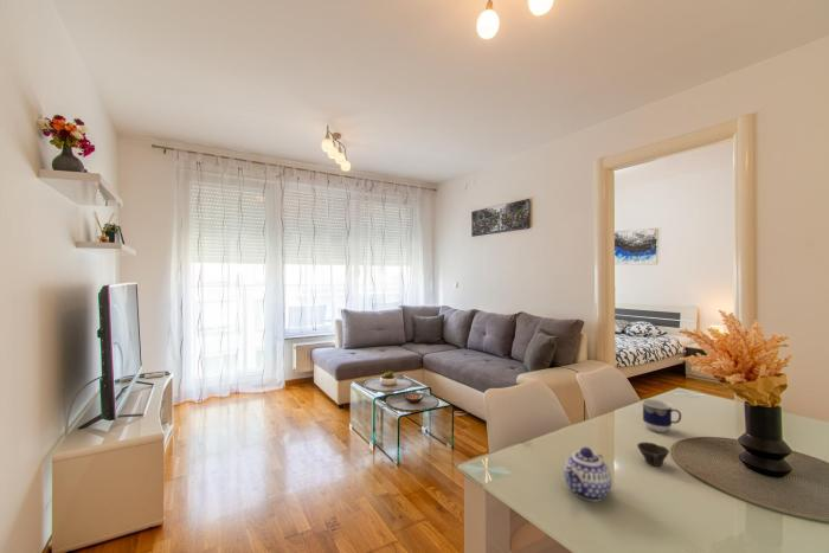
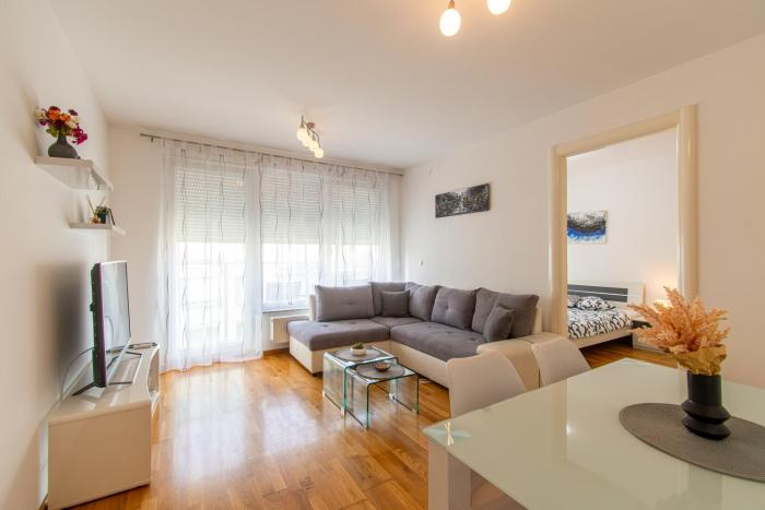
- cup [636,442,670,468]
- cup [641,398,682,433]
- teapot [563,446,613,502]
